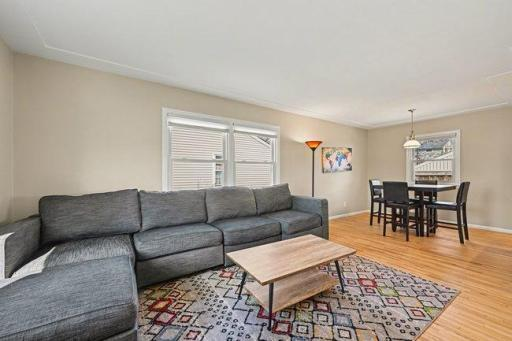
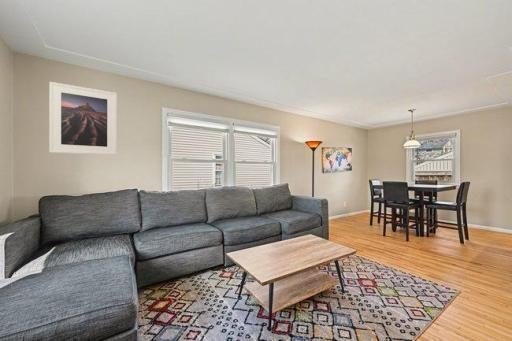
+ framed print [49,81,117,156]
